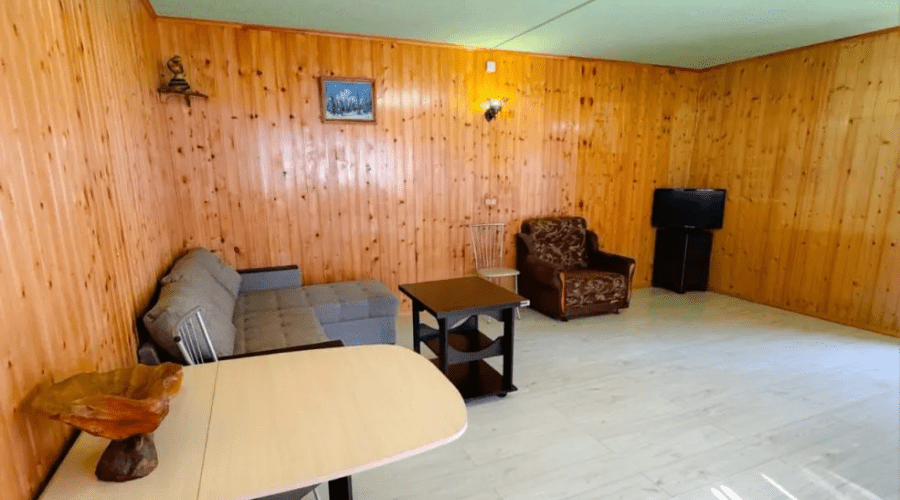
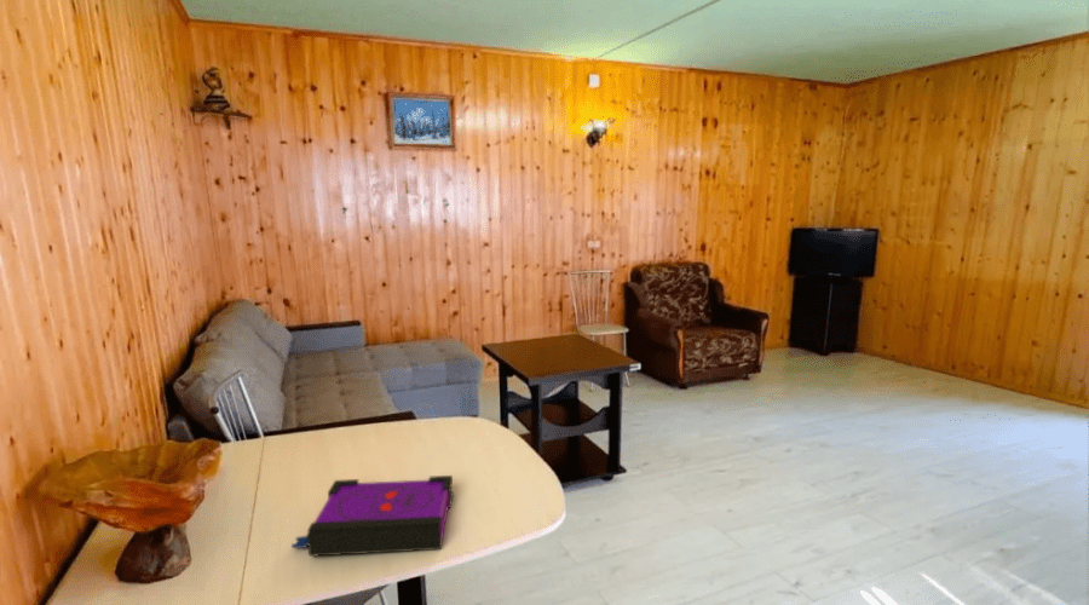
+ board game [290,474,454,558]
